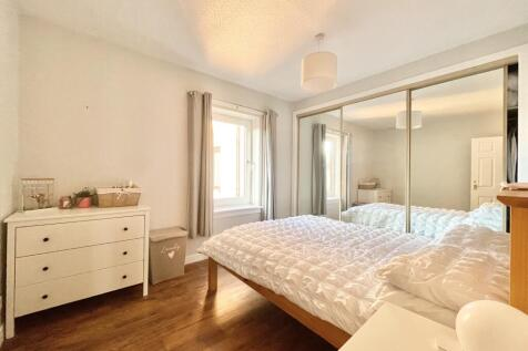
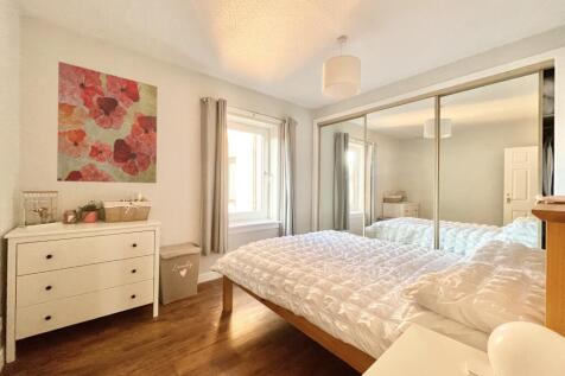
+ wall art [56,60,159,184]
